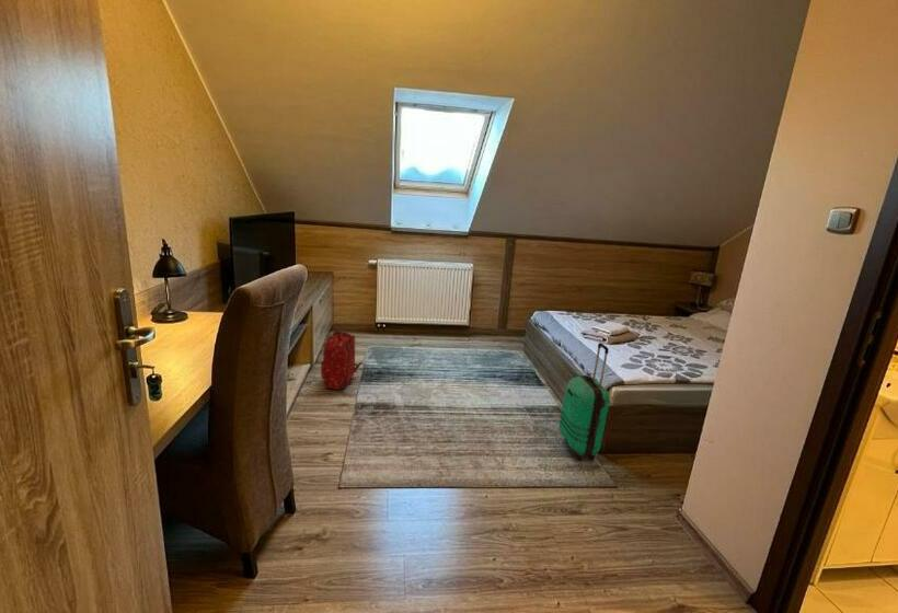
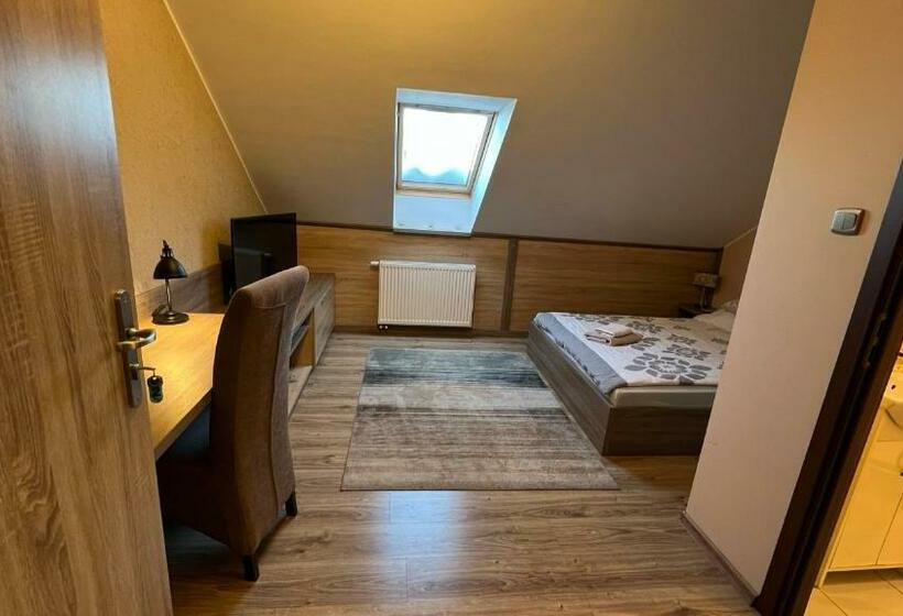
- backpack [320,329,364,391]
- suitcase [559,342,611,462]
